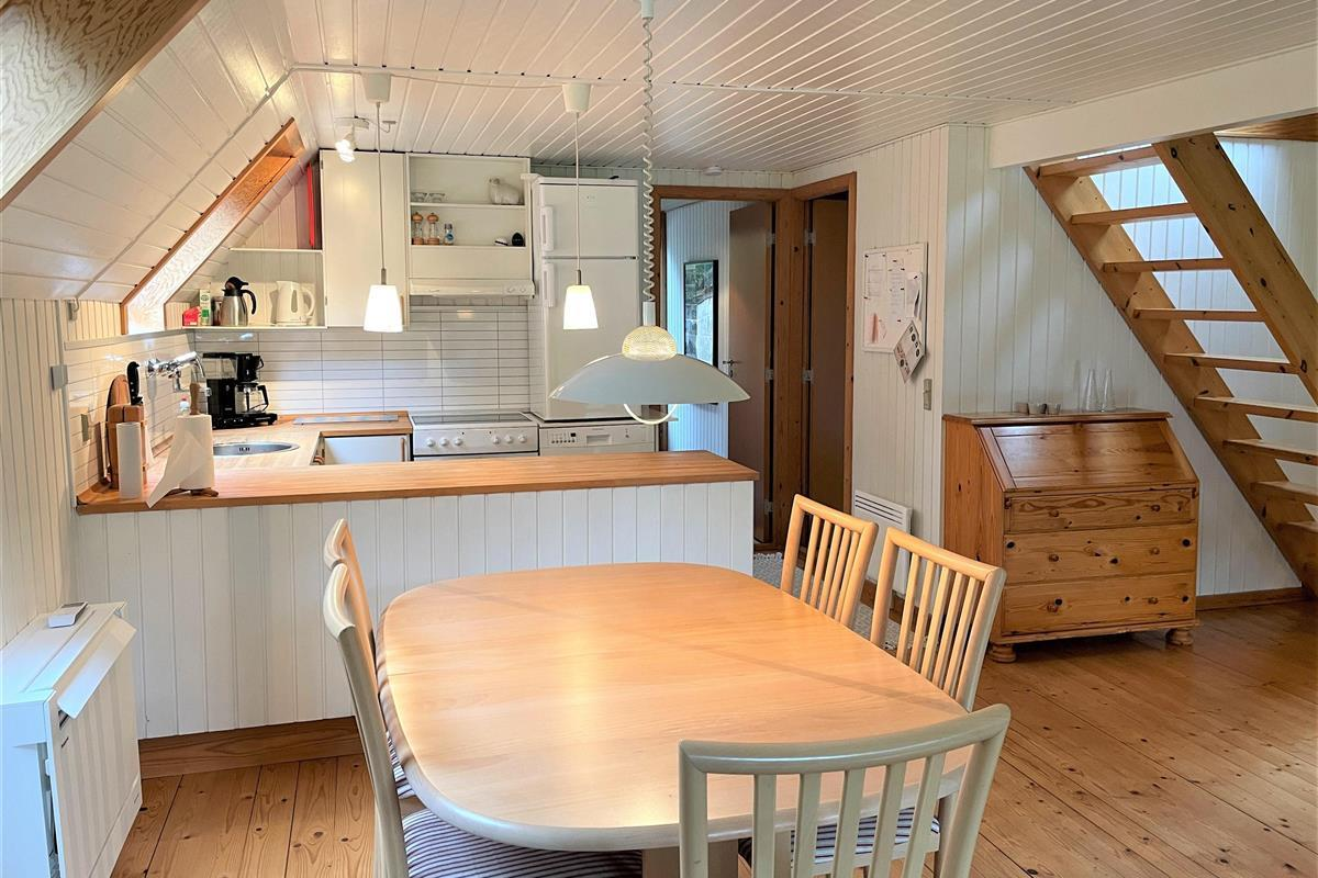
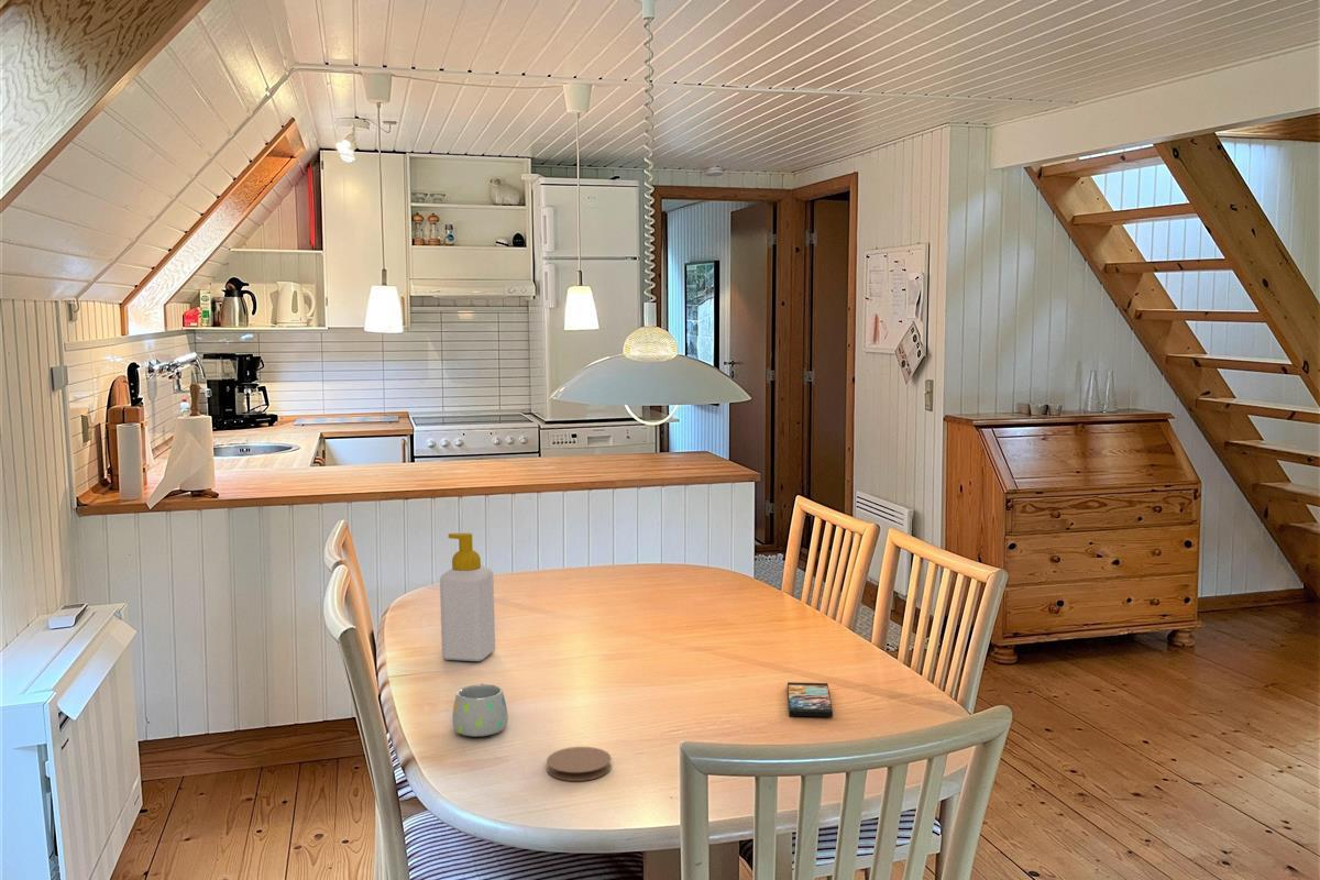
+ smartphone [787,681,834,718]
+ soap bottle [439,532,496,662]
+ mug [451,682,509,738]
+ coaster [546,746,613,782]
